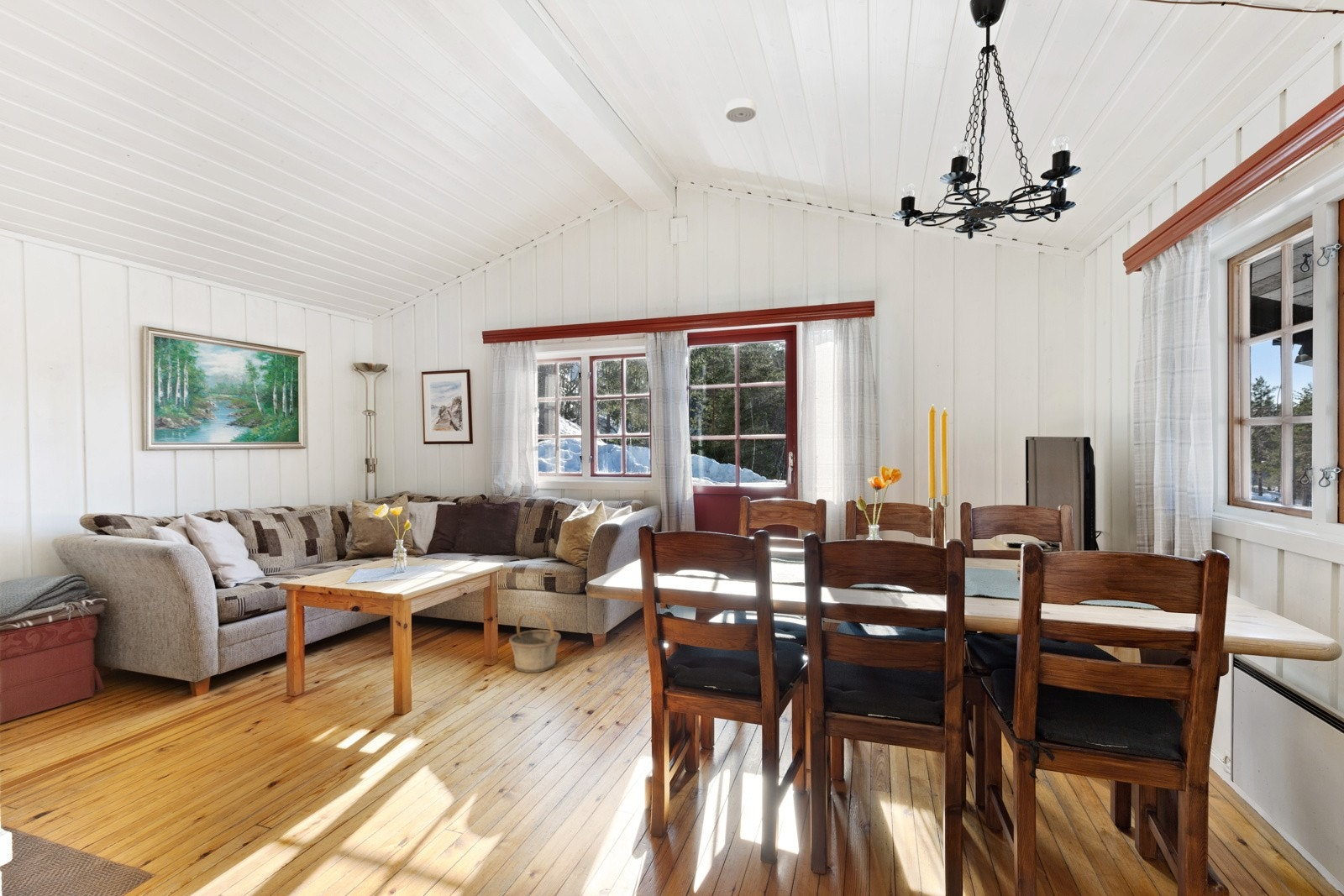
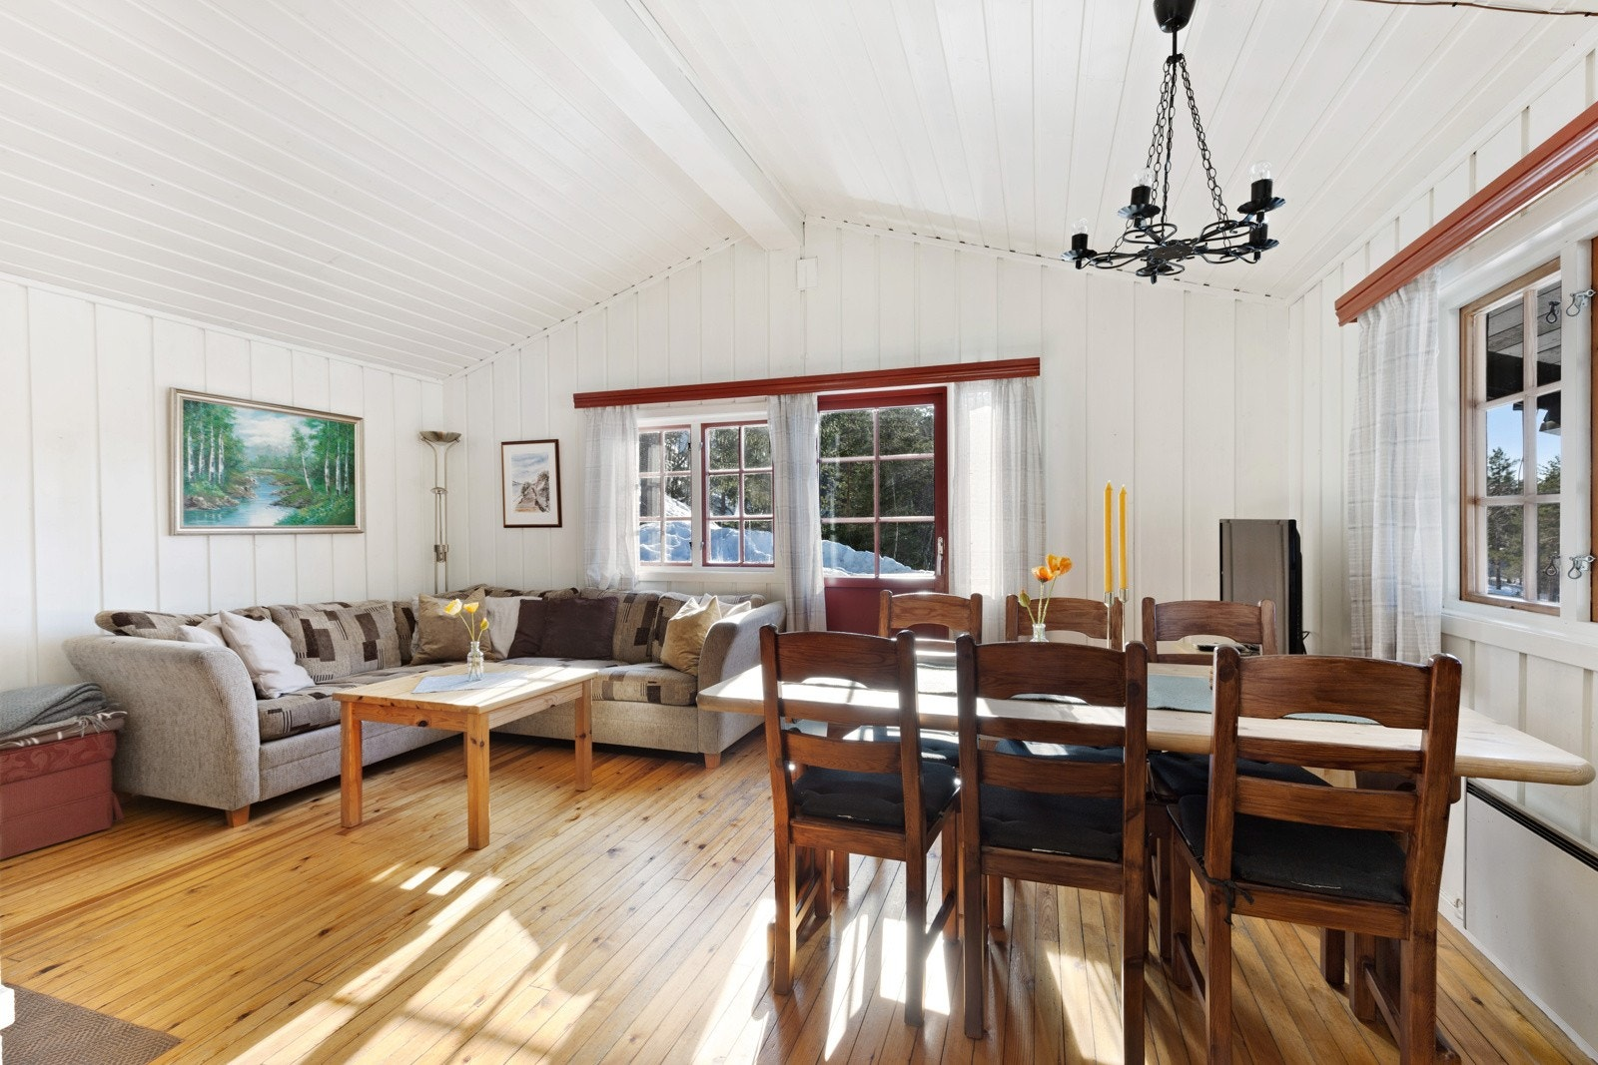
- basket [508,610,562,673]
- smoke detector [725,97,757,123]
